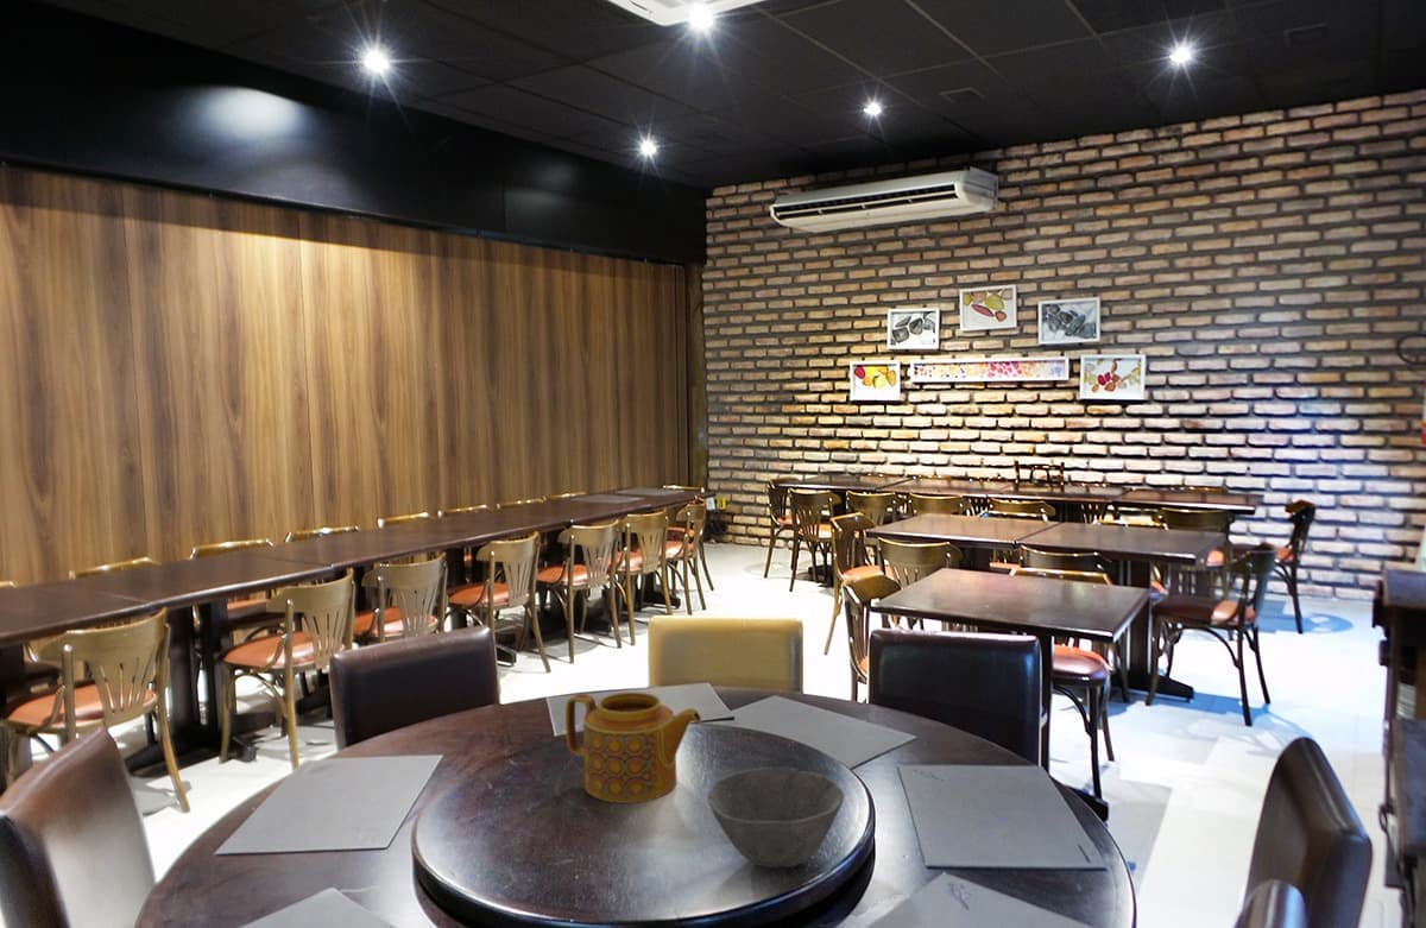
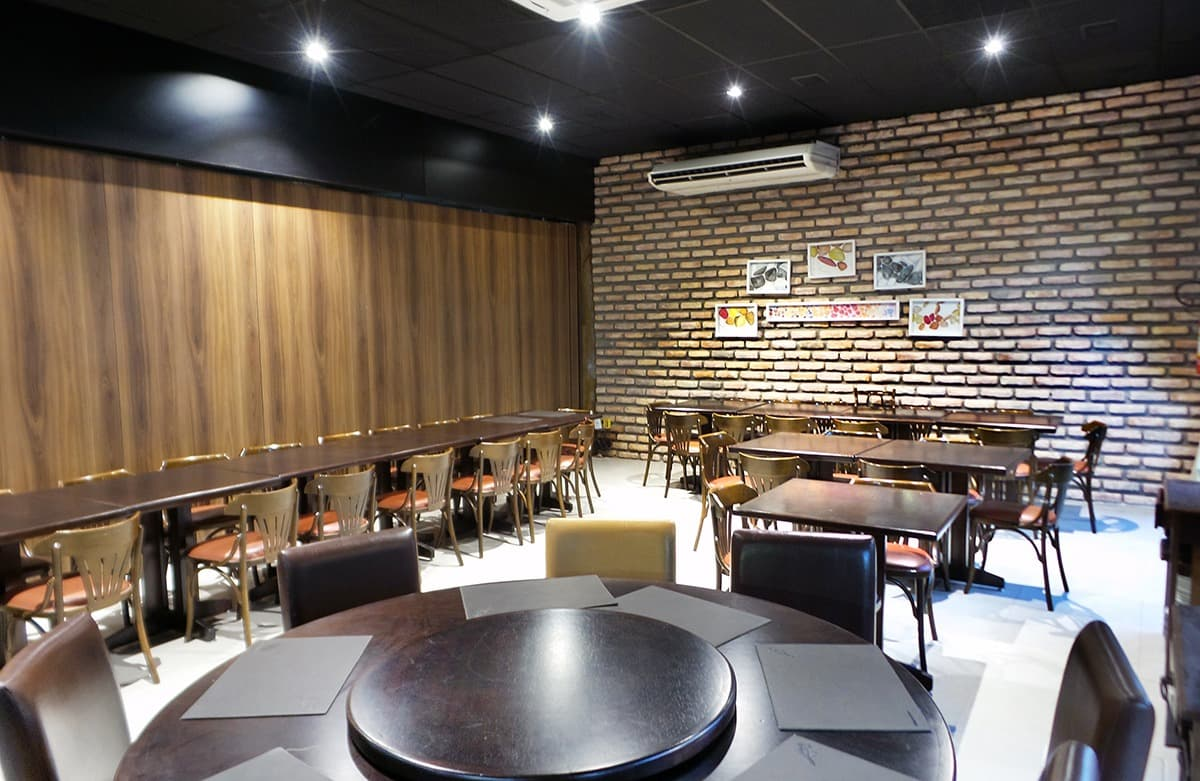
- teapot [564,692,702,804]
- bowl [707,766,845,870]
